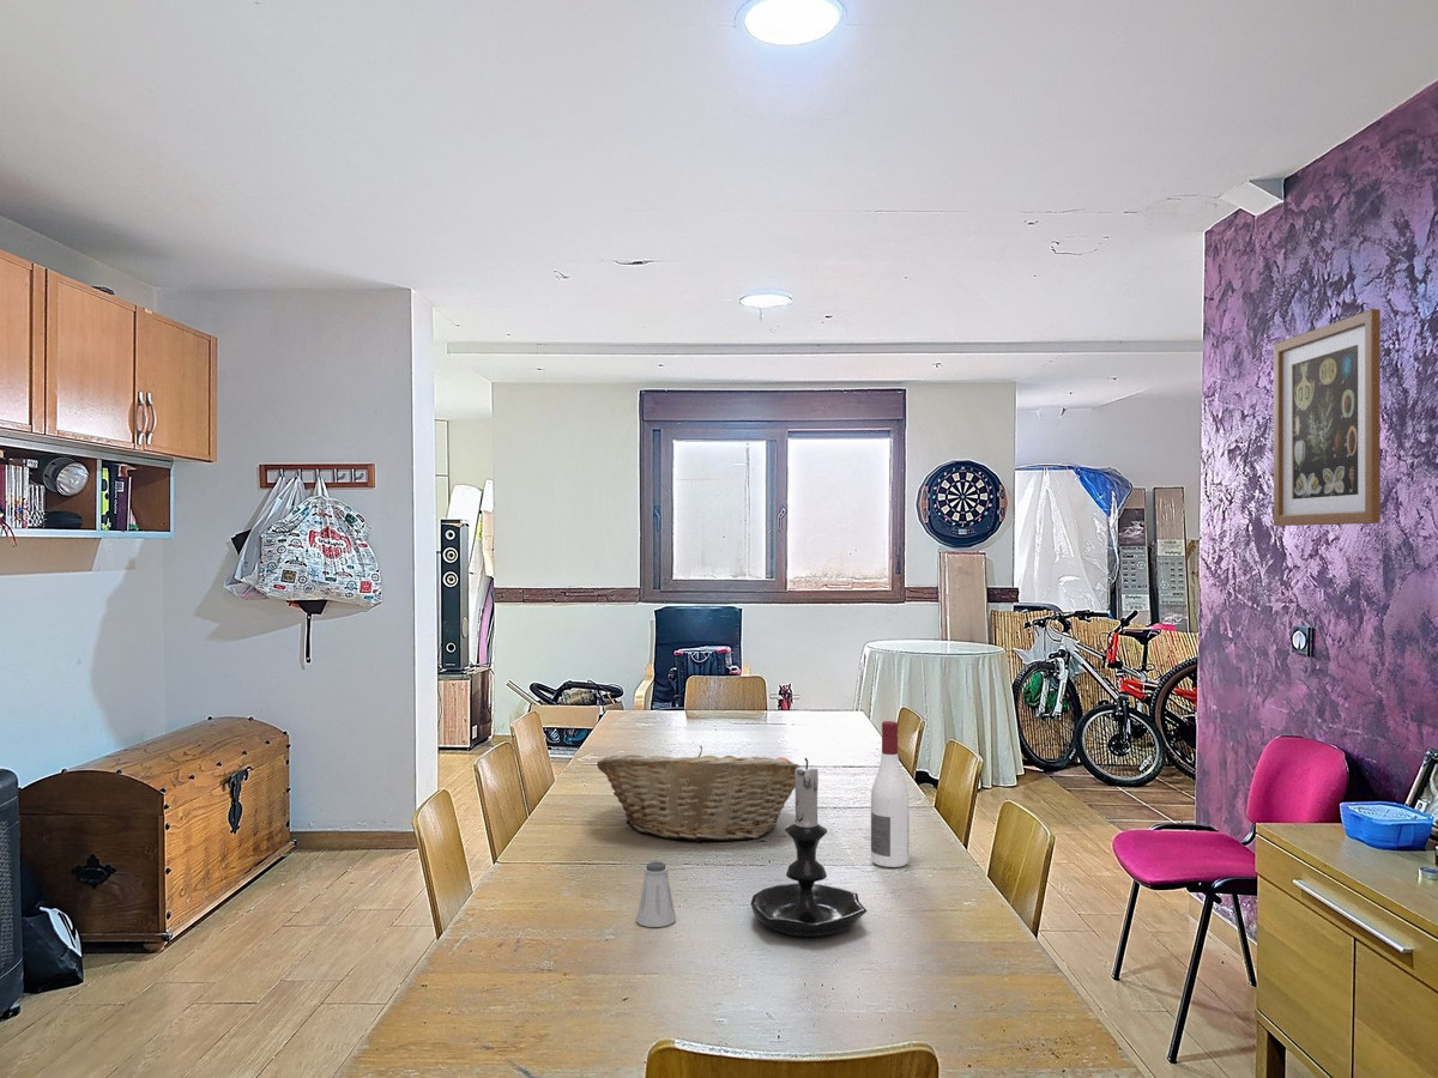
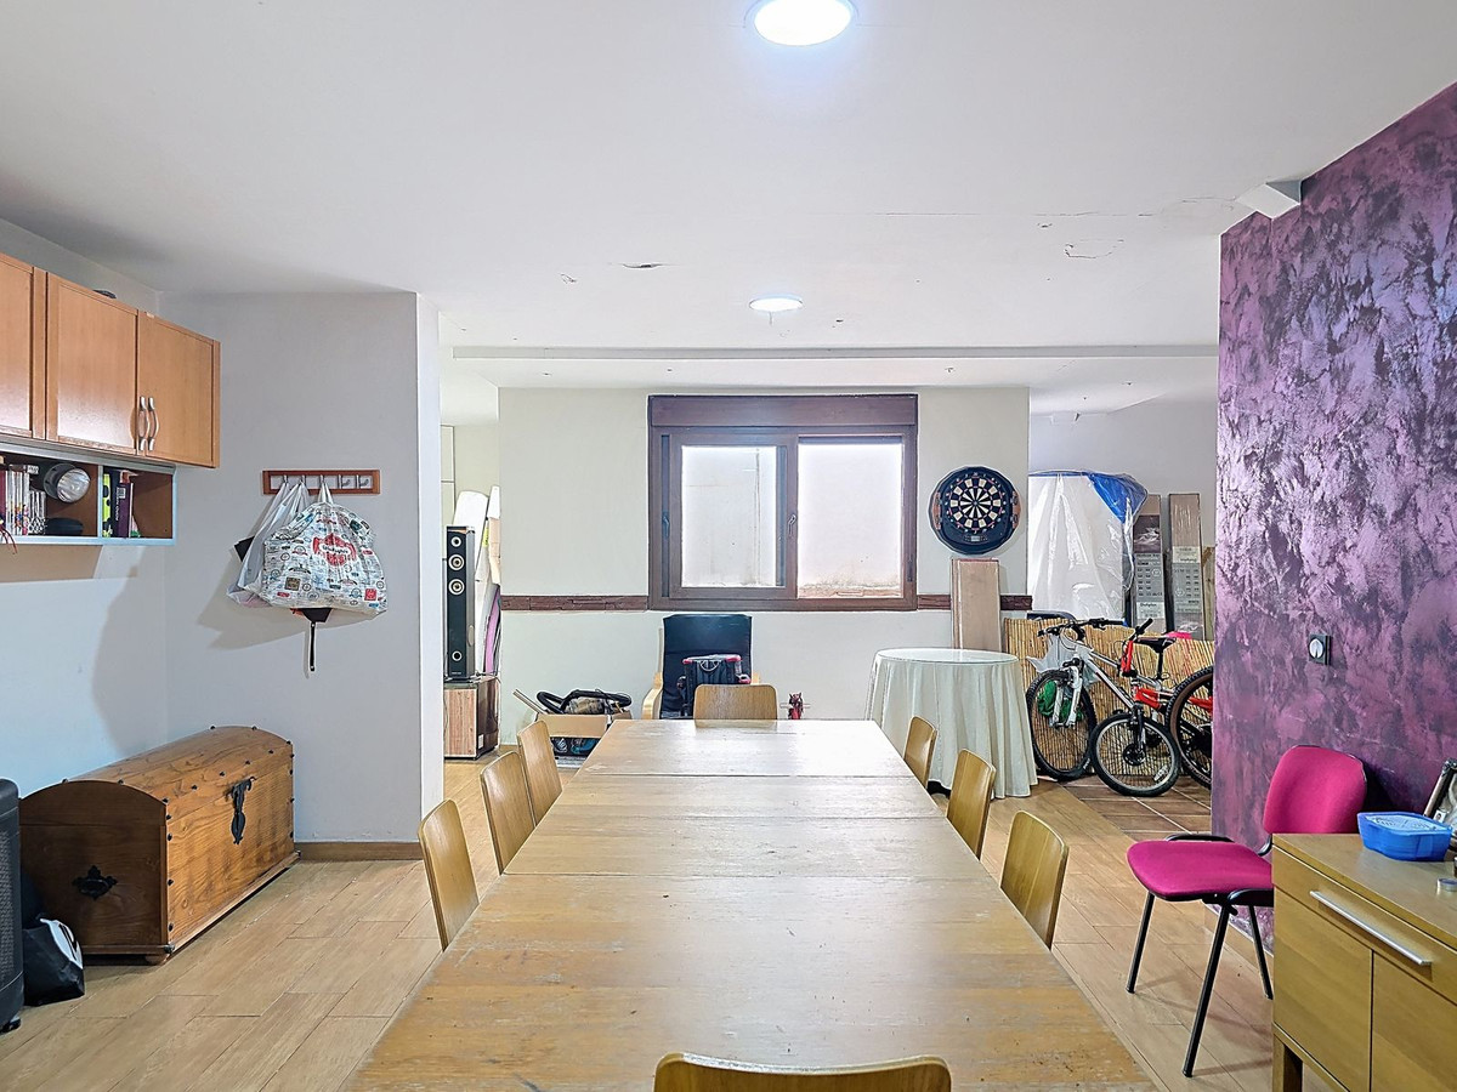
- fruit basket [596,745,803,843]
- saltshaker [635,860,677,928]
- candle holder [750,757,868,938]
- alcohol [870,720,910,868]
- wall art [1273,308,1382,527]
